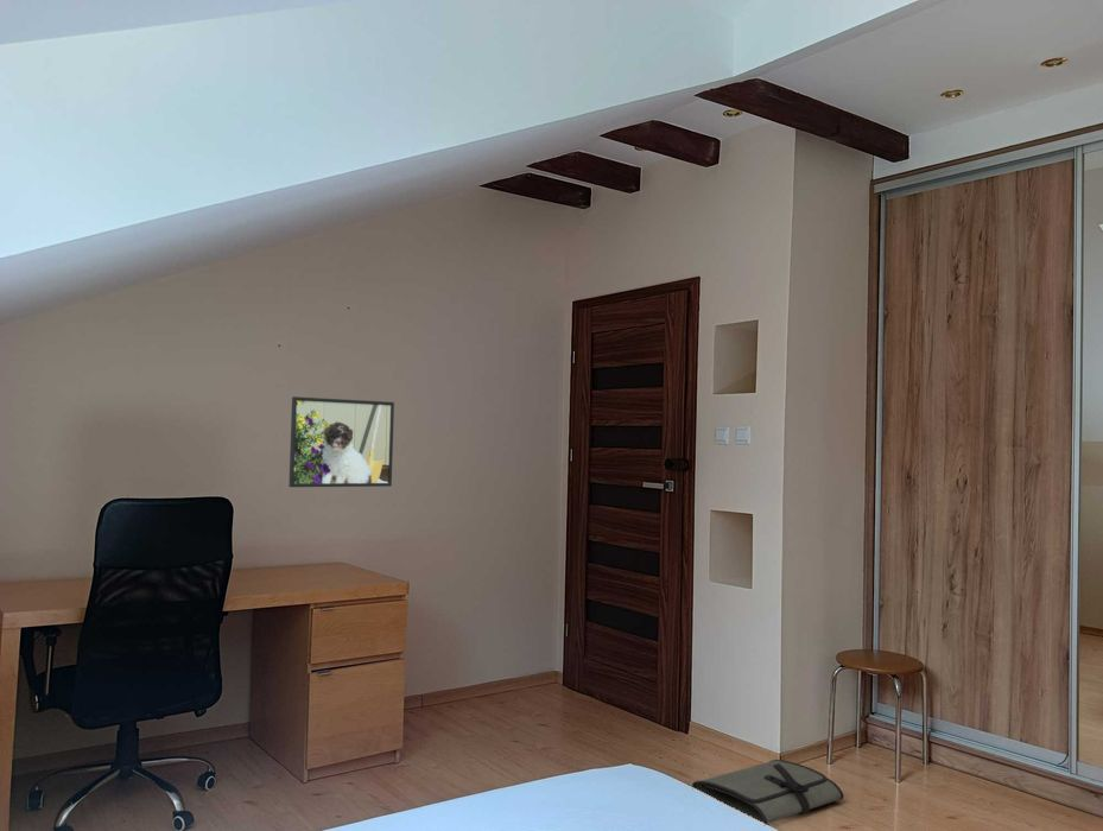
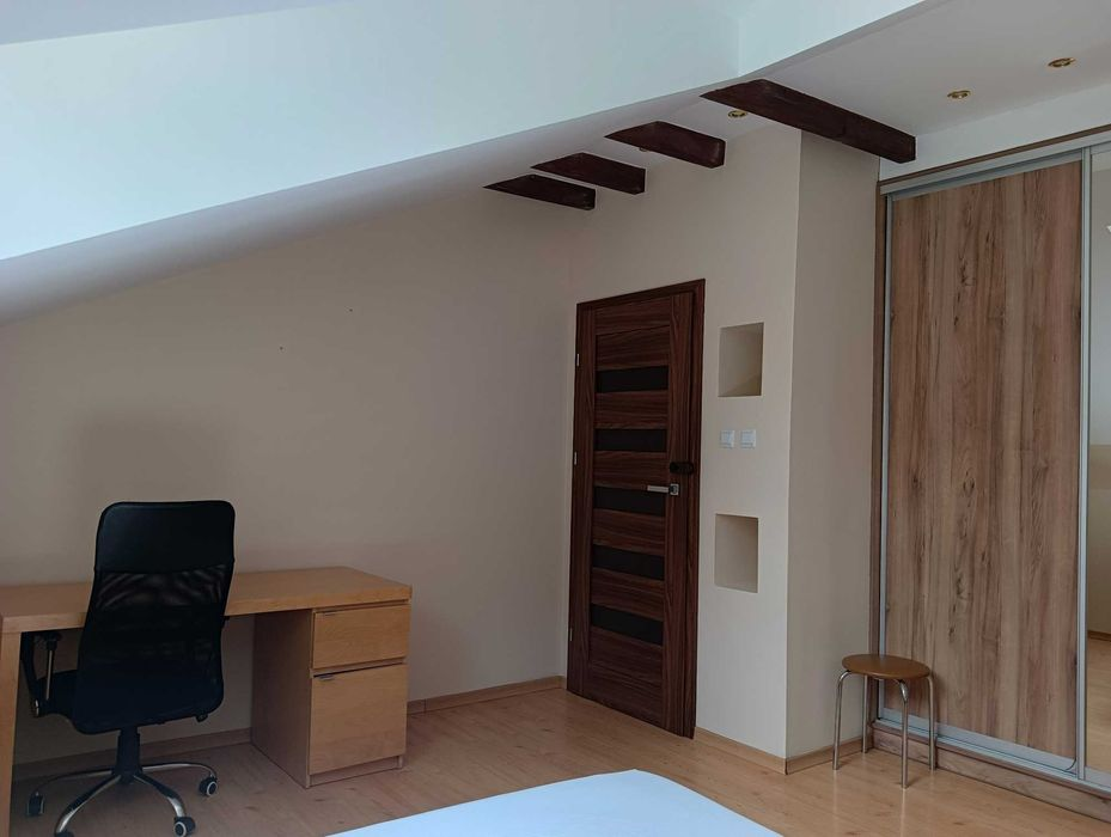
- tool roll [691,759,845,825]
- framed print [287,395,395,488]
